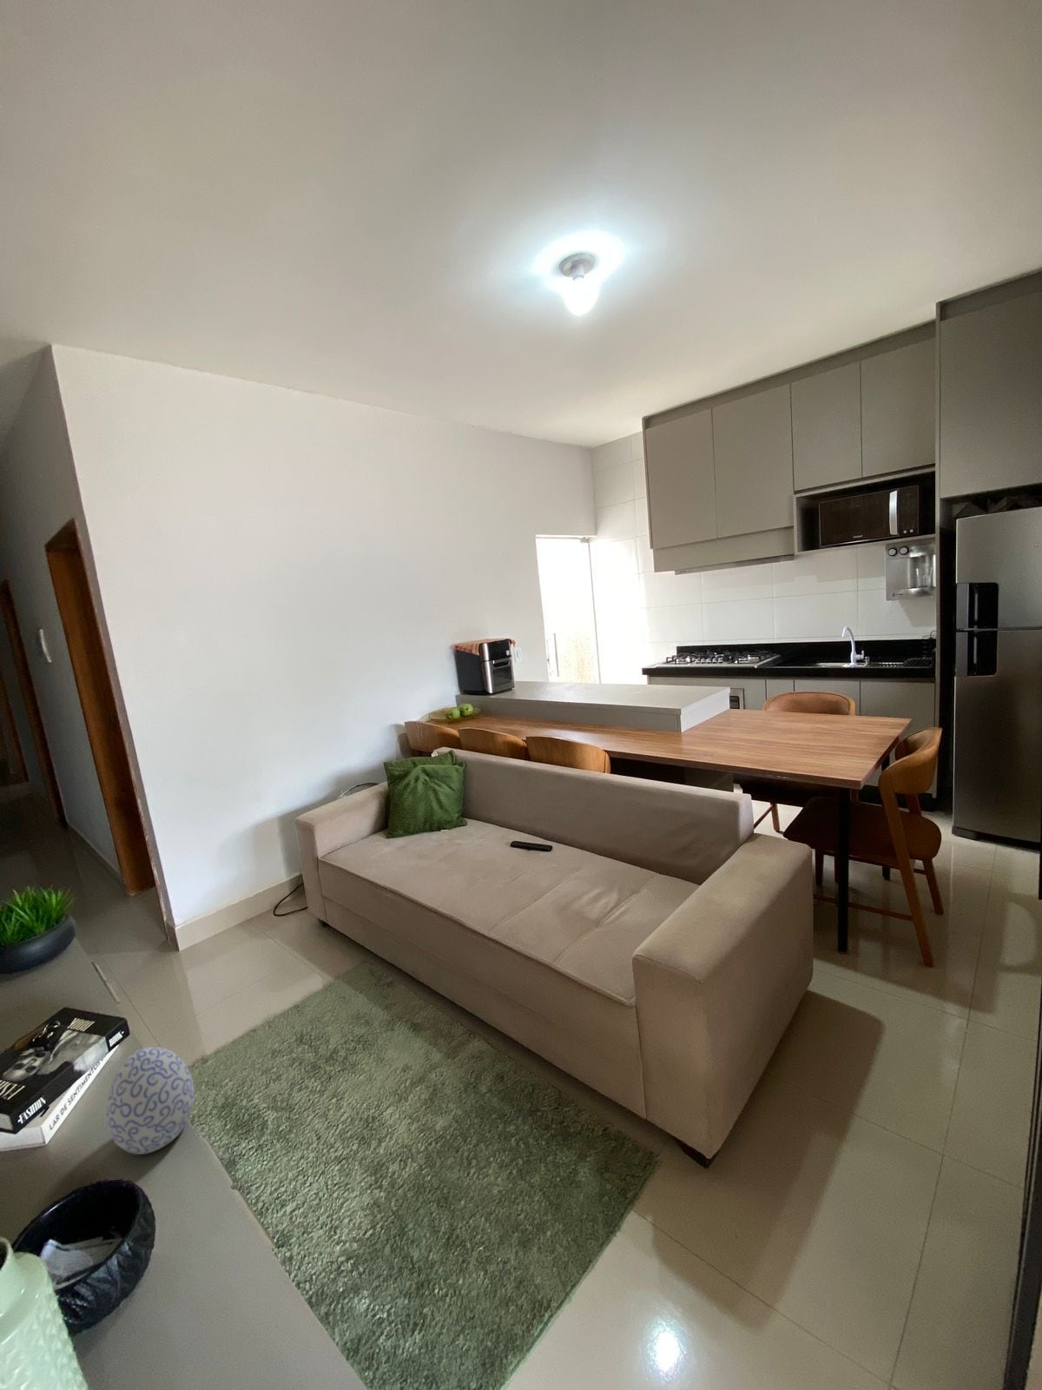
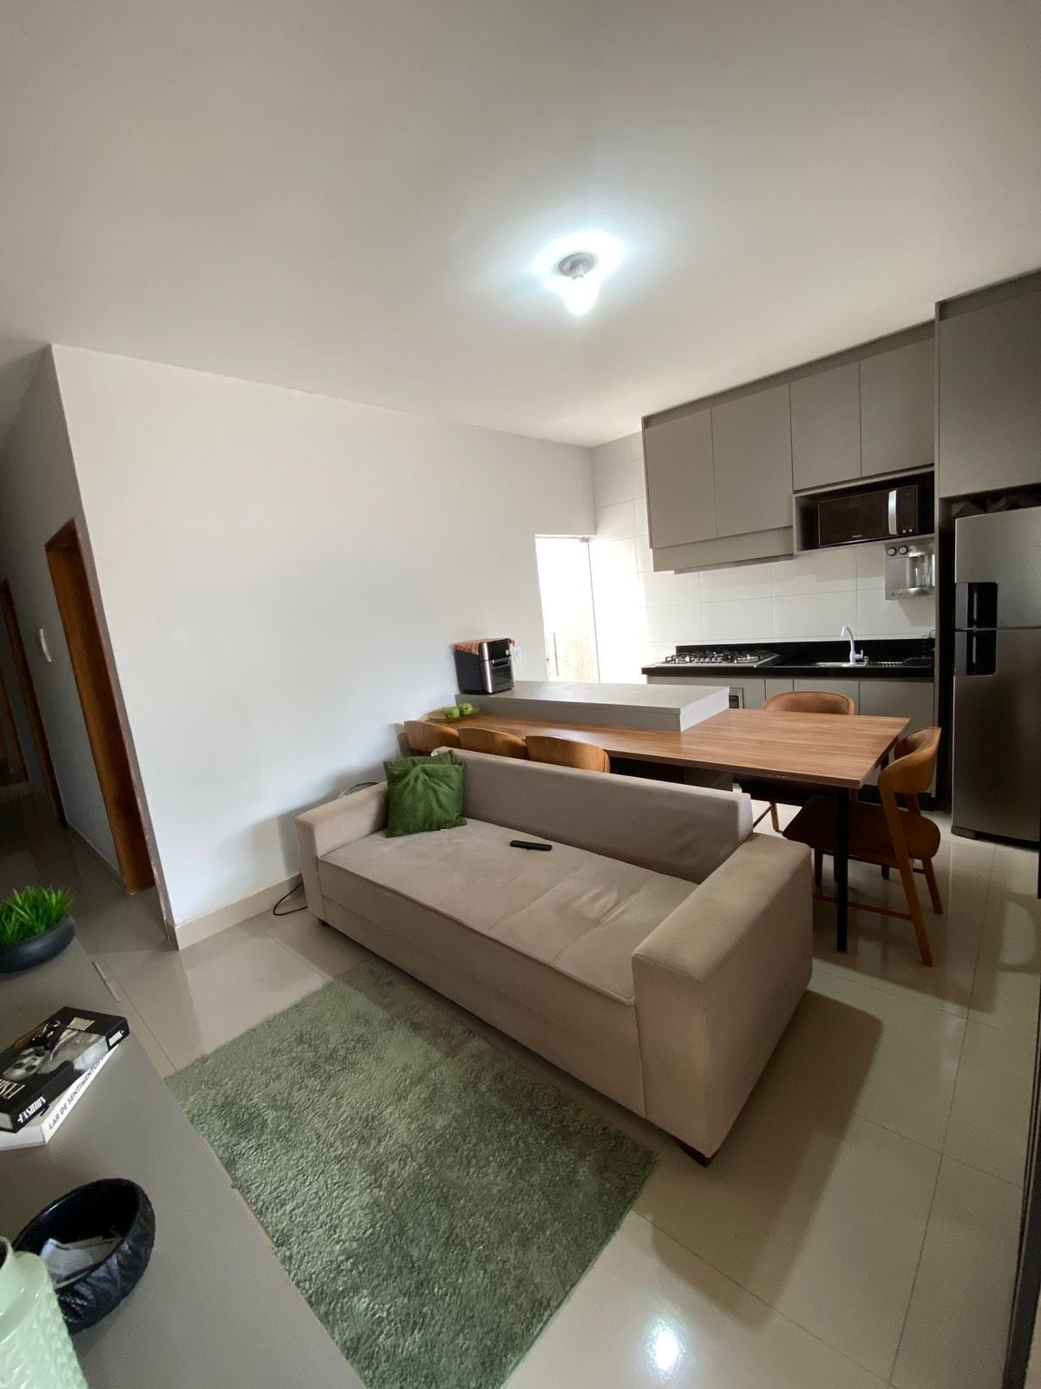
- decorative egg [105,1046,195,1156]
